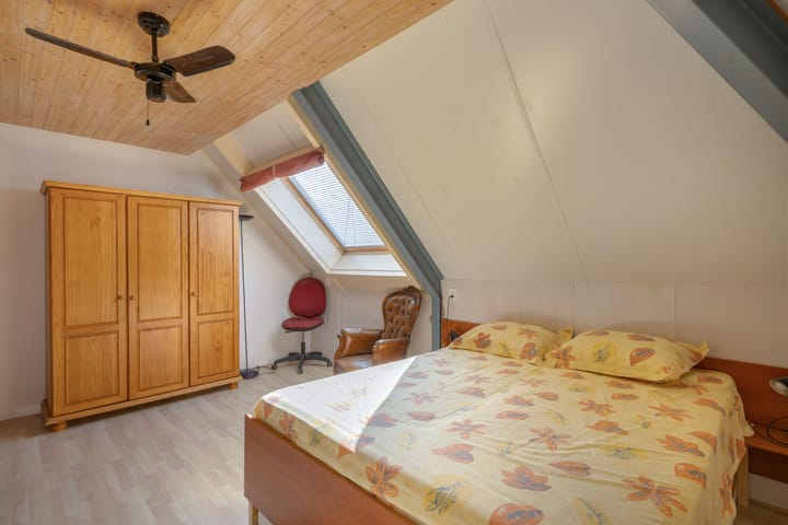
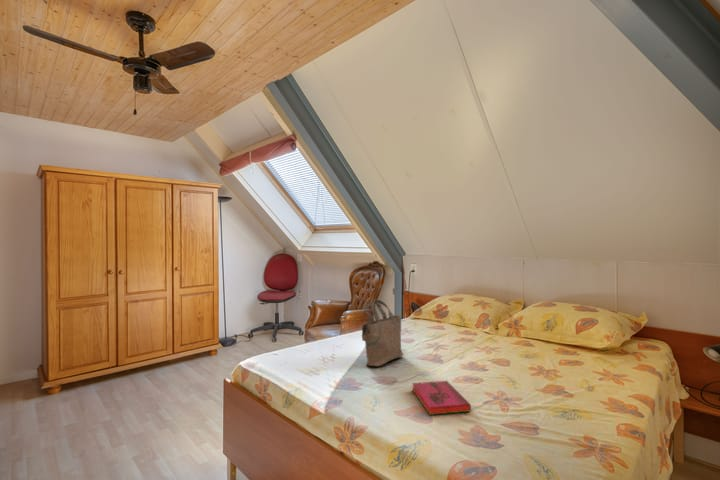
+ hardback book [411,380,472,416]
+ tote bag [361,299,405,367]
